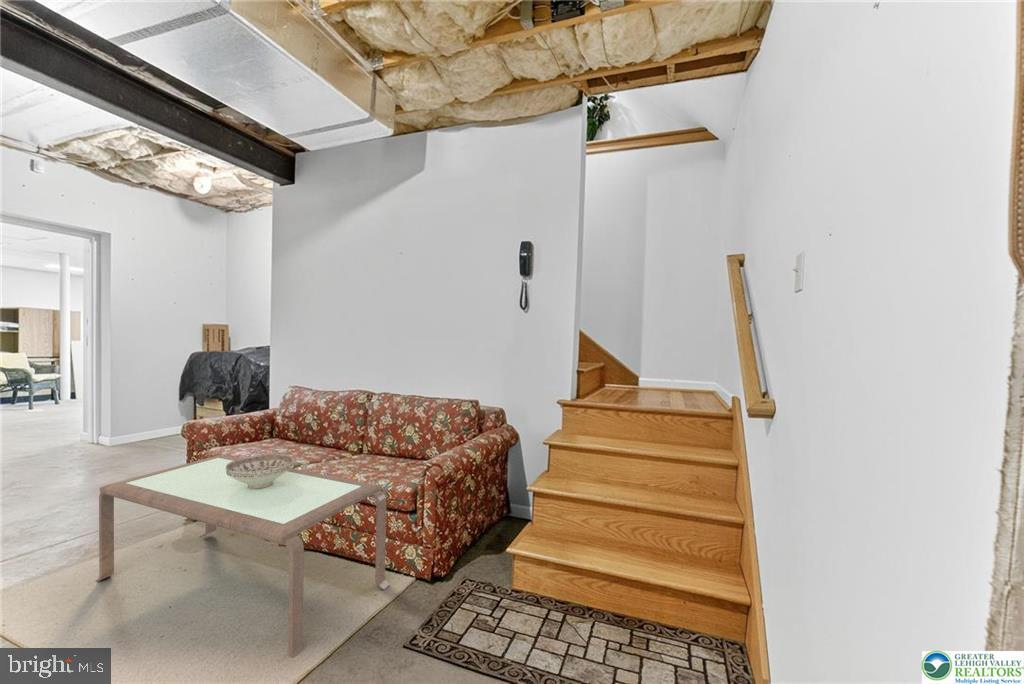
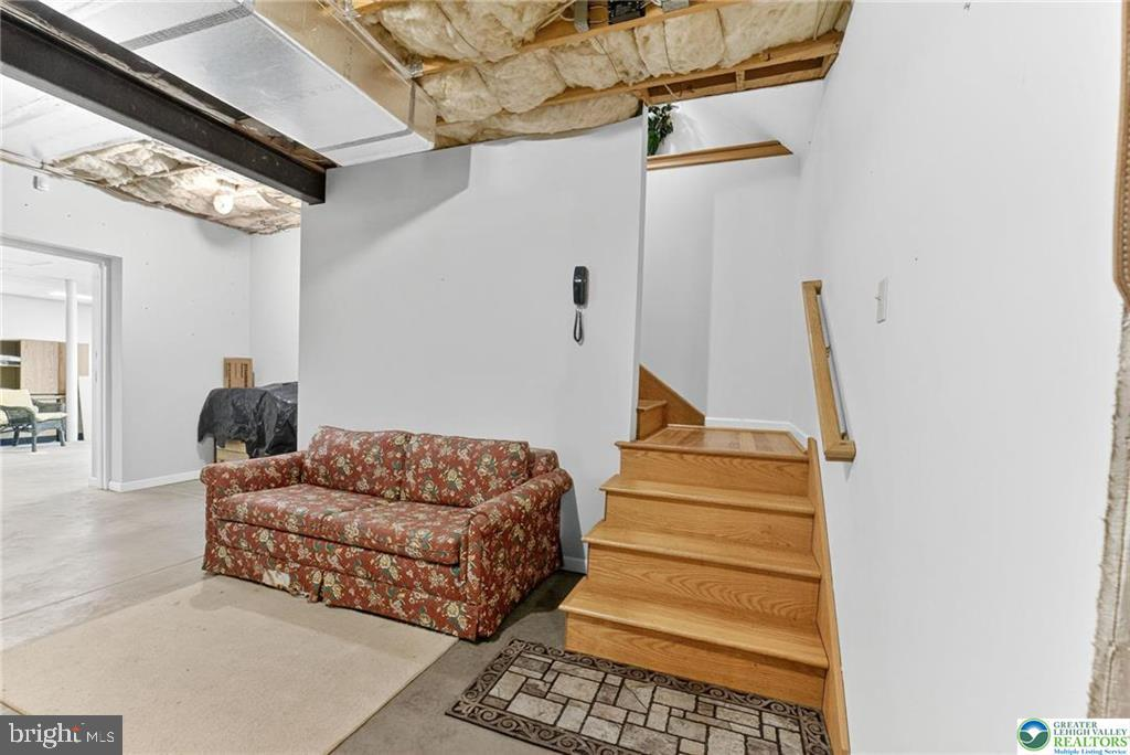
- coffee table [95,454,391,659]
- decorative bowl [226,453,294,489]
